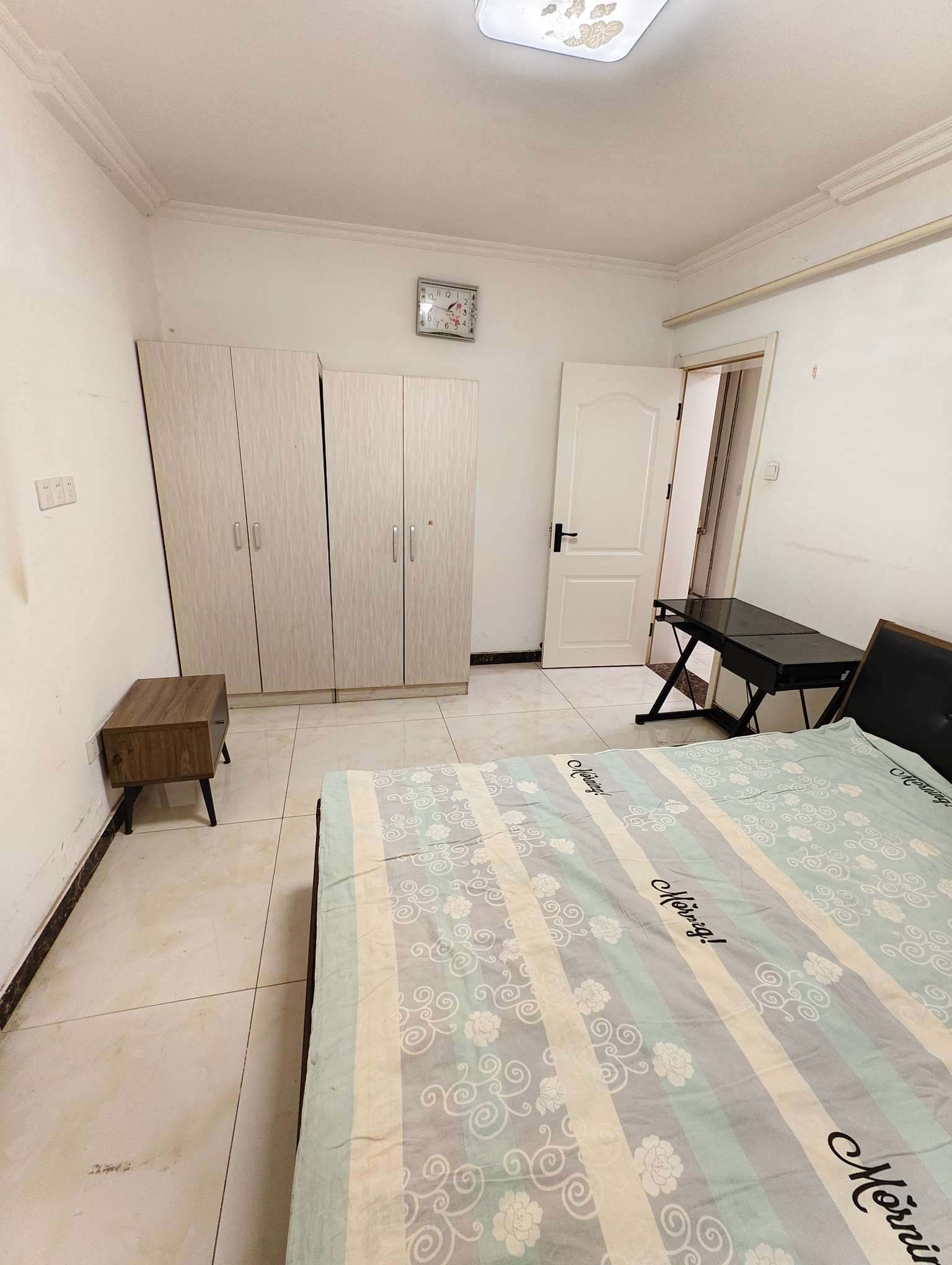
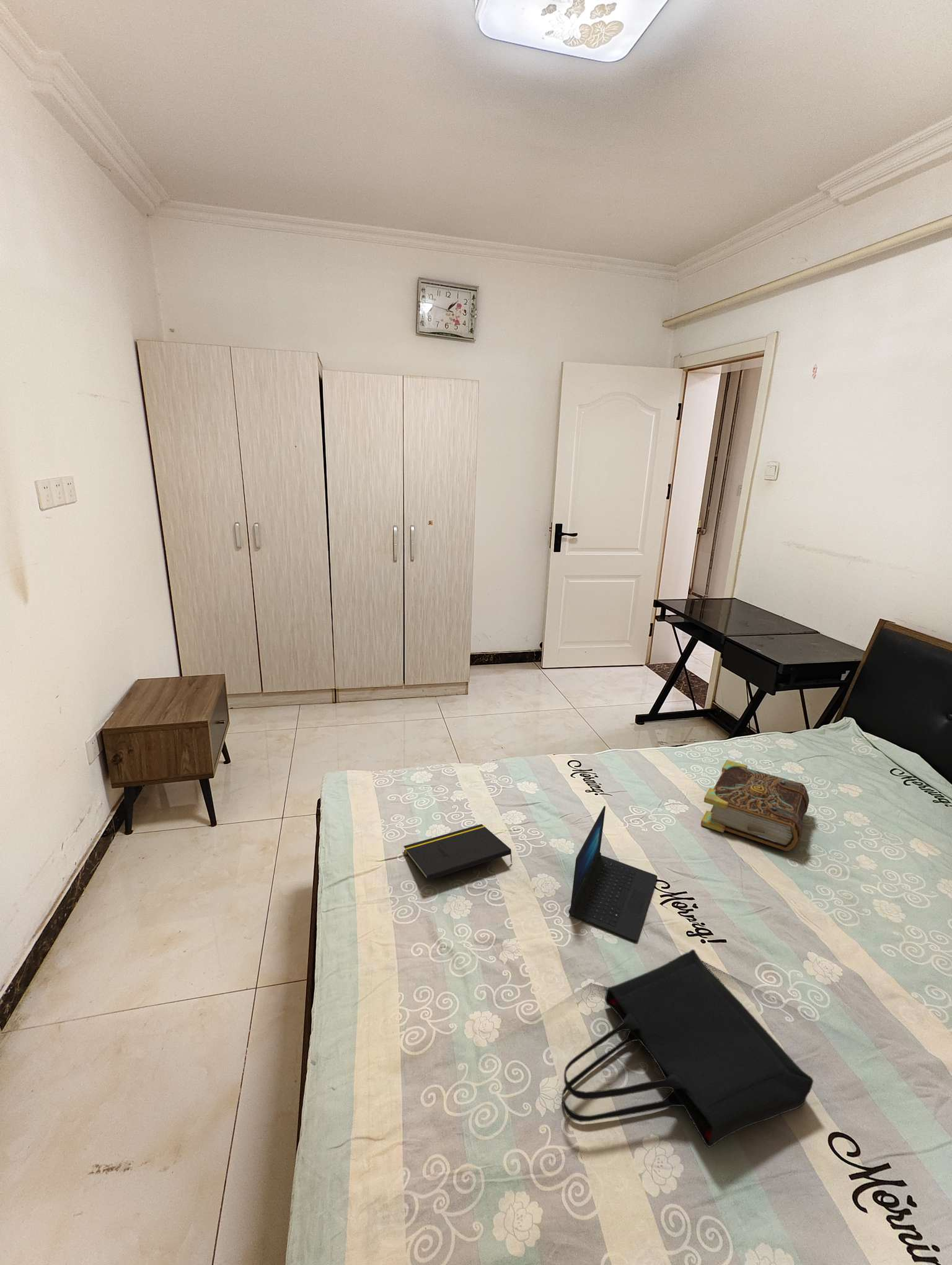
+ book [700,760,810,851]
+ notepad [403,823,513,881]
+ laptop [568,806,658,943]
+ tote bag [561,949,814,1148]
